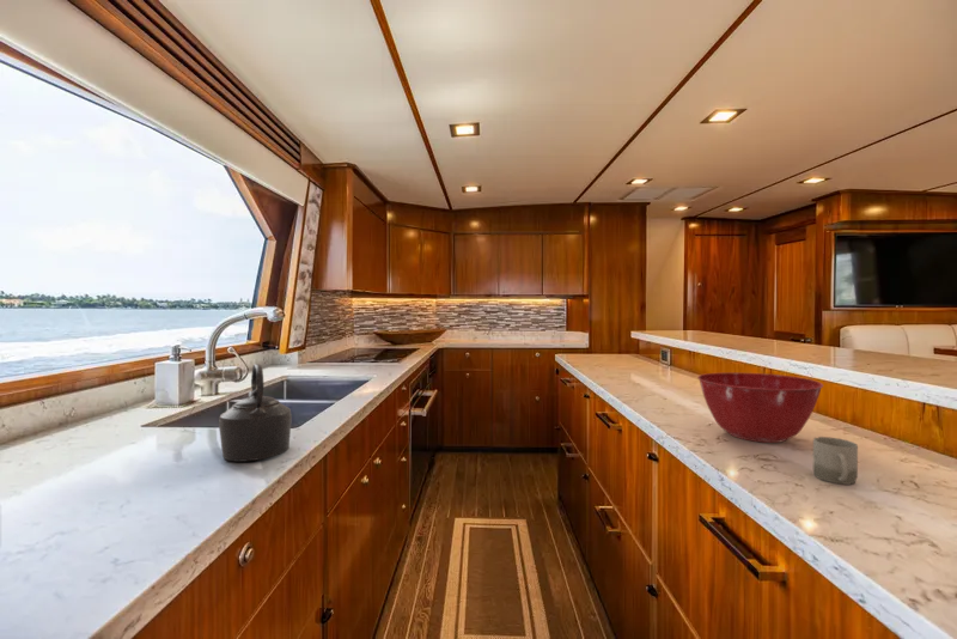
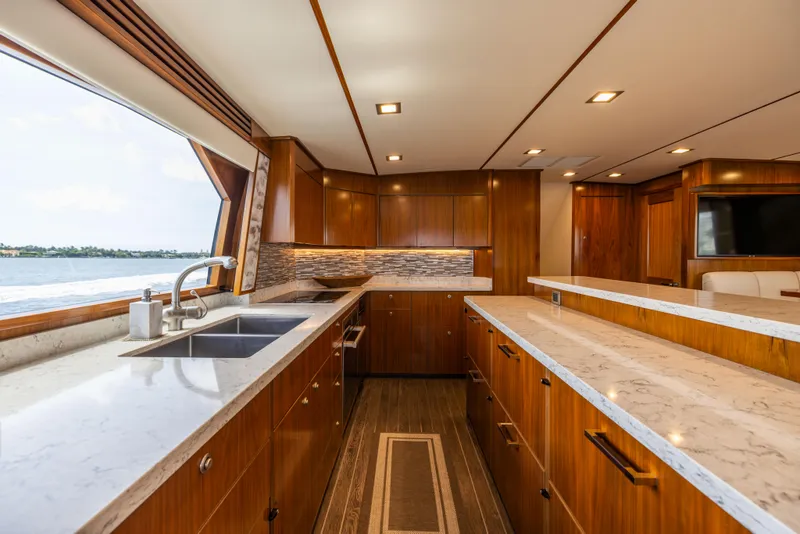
- mixing bowl [696,372,824,444]
- cup [812,436,859,486]
- kettle [218,363,293,463]
